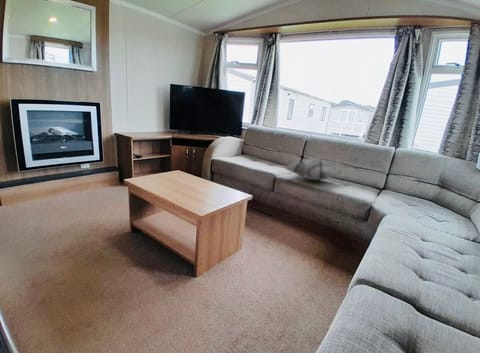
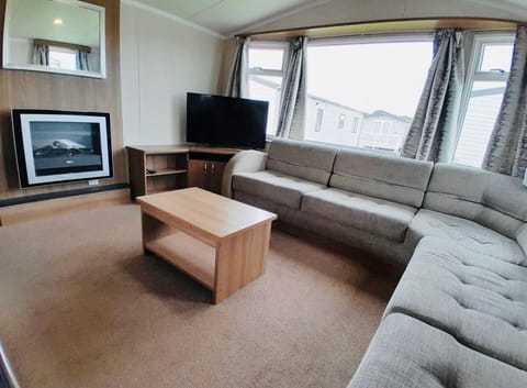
- decorative pillow [283,157,344,181]
